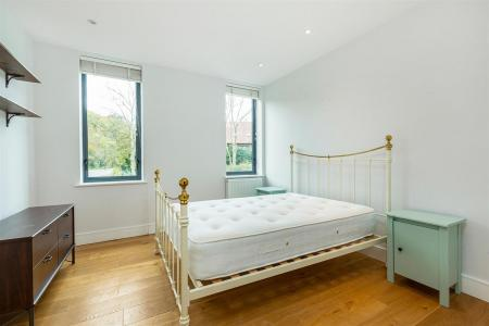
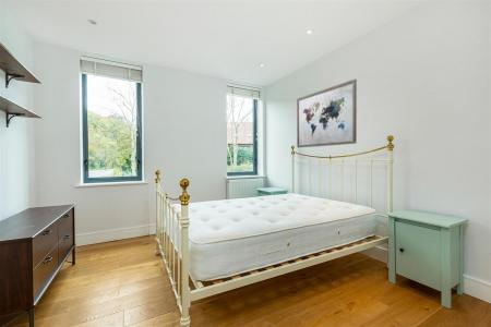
+ wall art [296,78,358,148]
